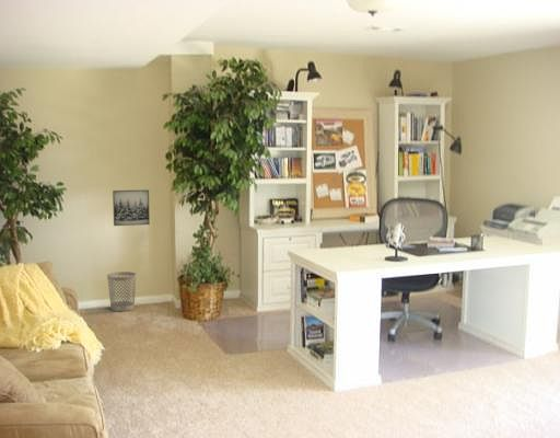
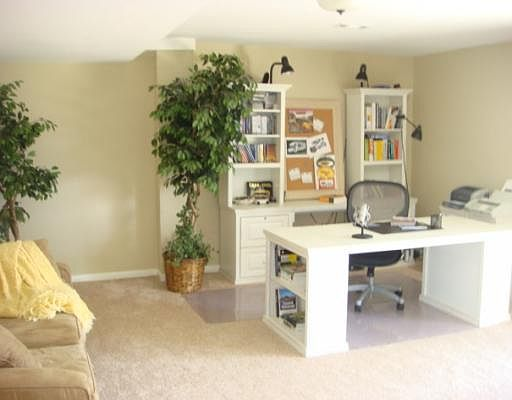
- wall art [112,188,151,227]
- wastebasket [106,270,137,312]
